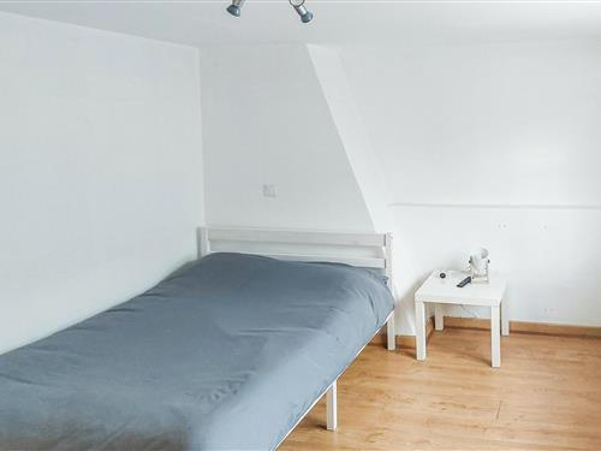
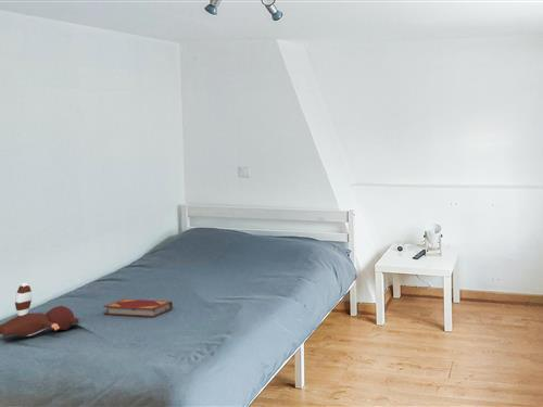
+ hardback book [102,298,174,318]
+ toy figure [0,281,79,339]
